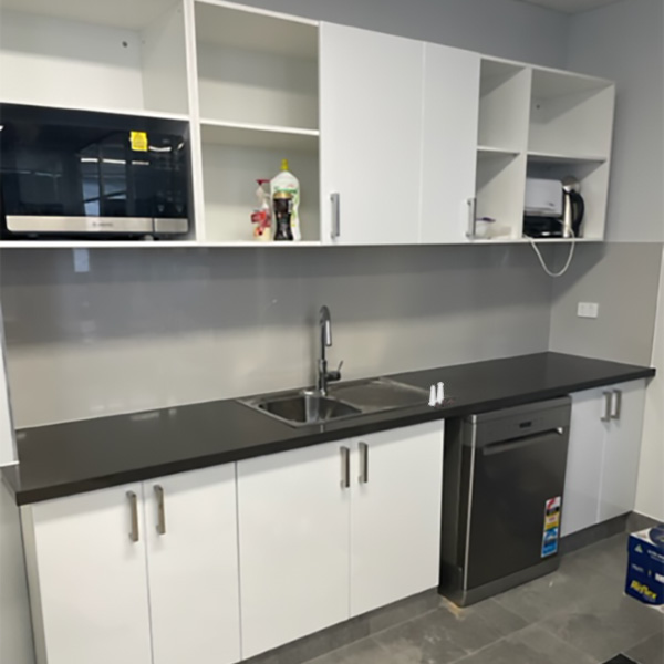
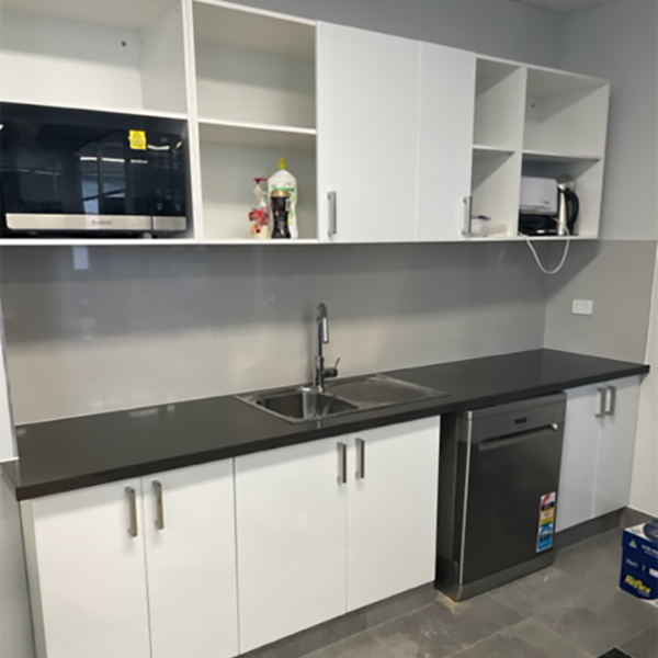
- salt and pepper shaker set [427,382,456,411]
